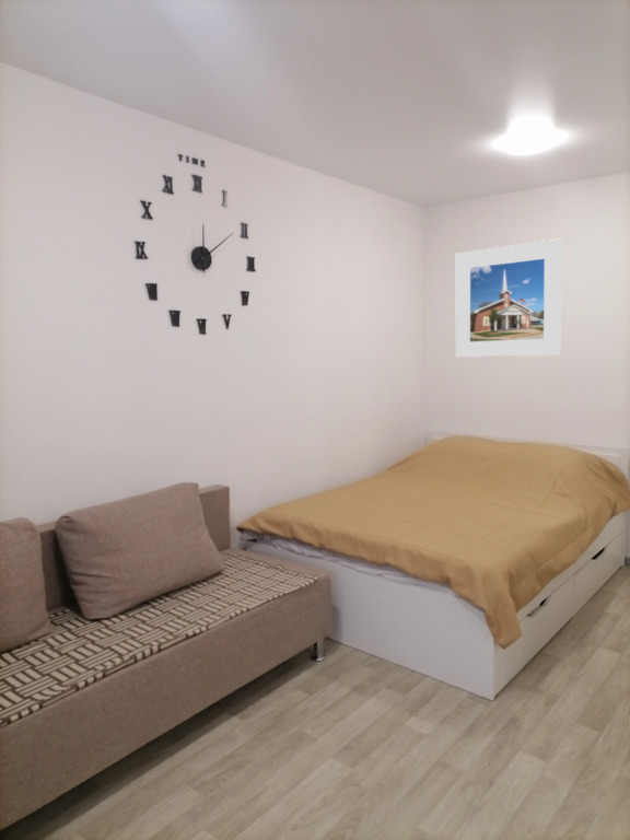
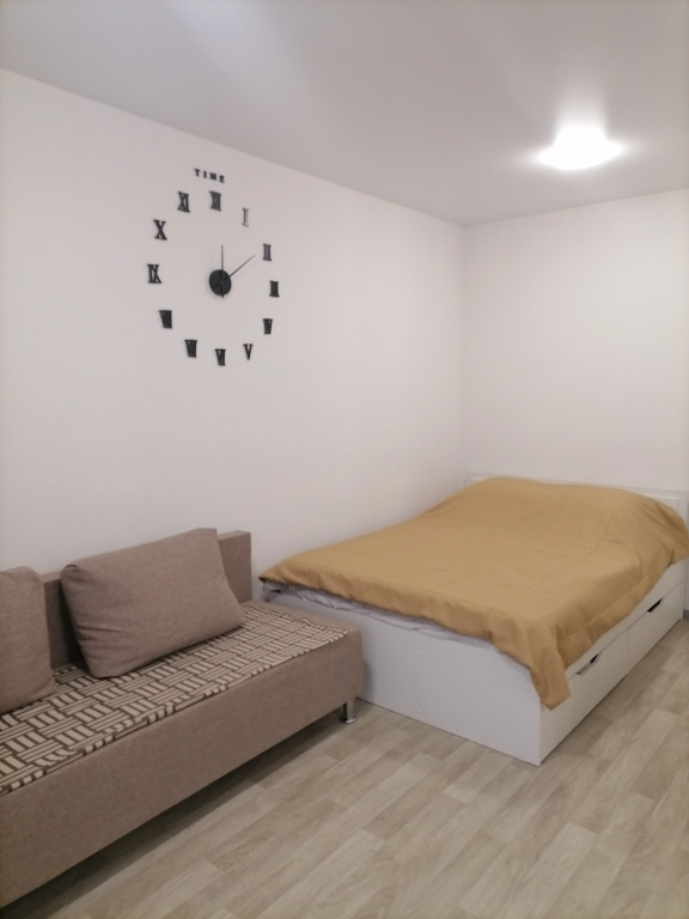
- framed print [455,237,564,359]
